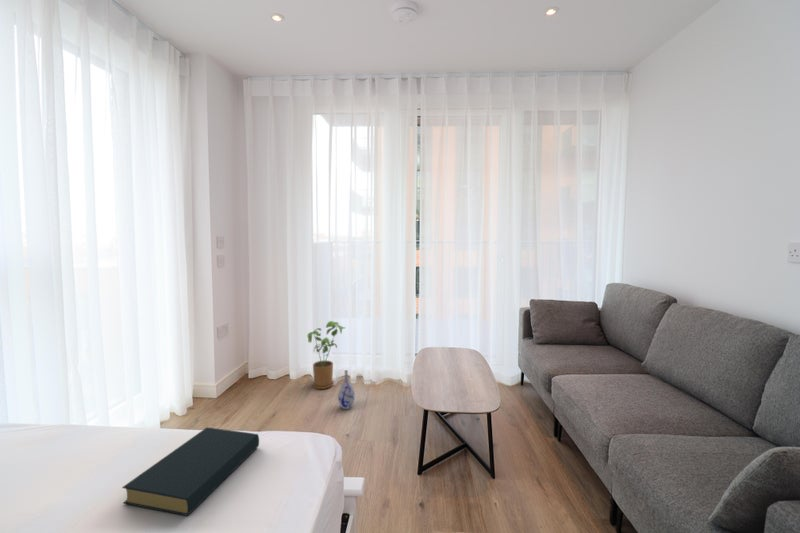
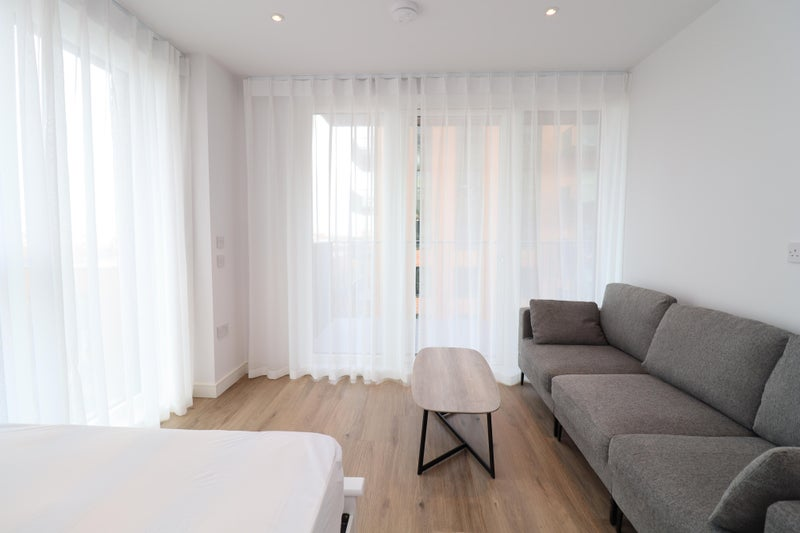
- house plant [306,320,345,390]
- hardback book [121,426,260,517]
- vase [337,369,356,410]
